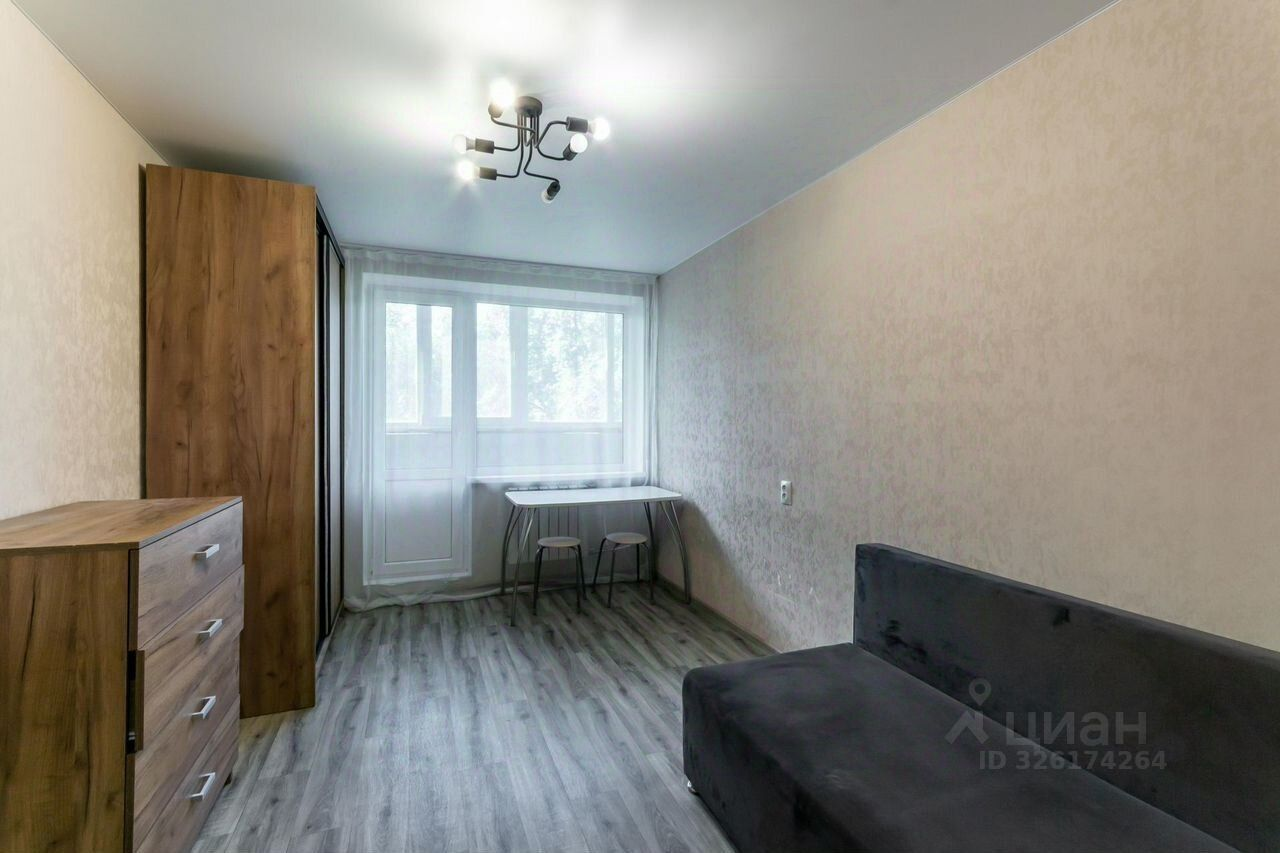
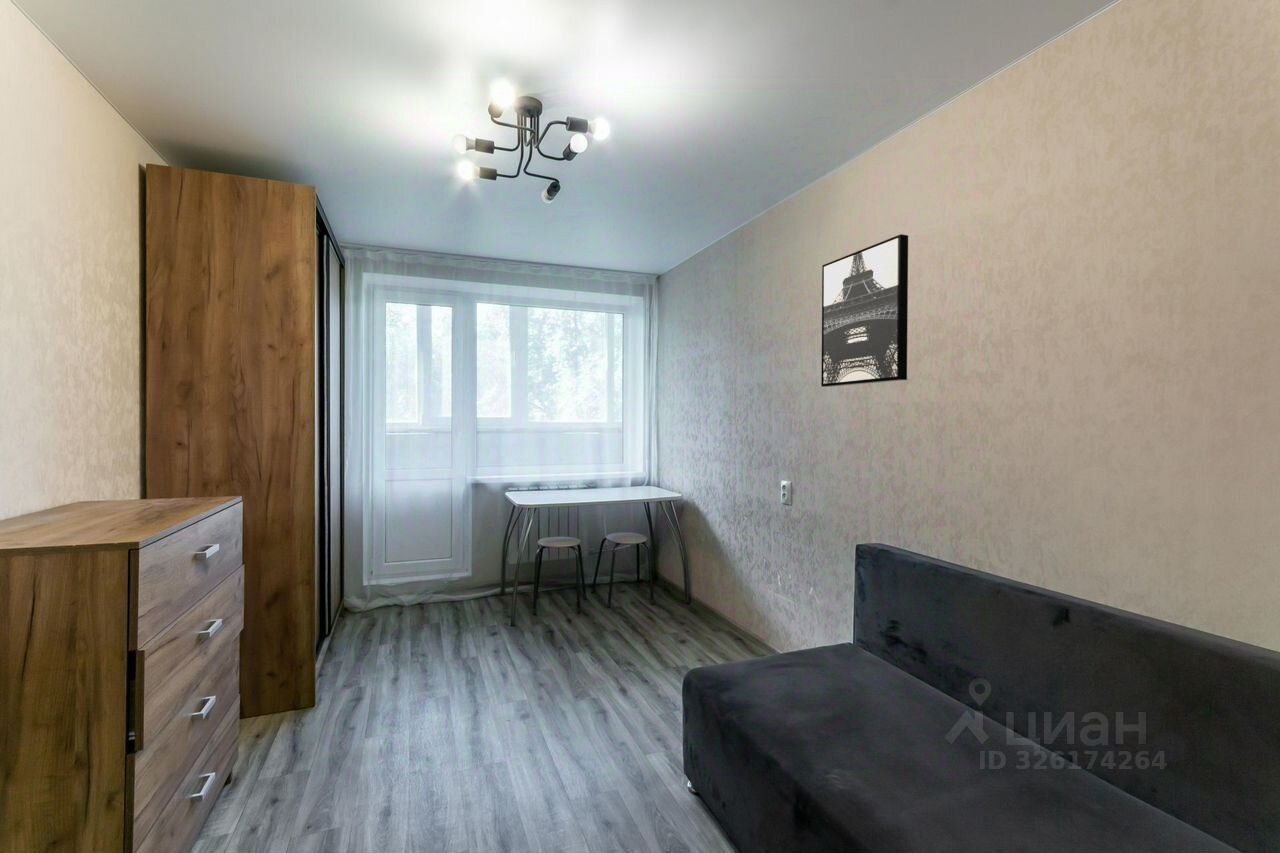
+ wall art [820,233,909,388]
